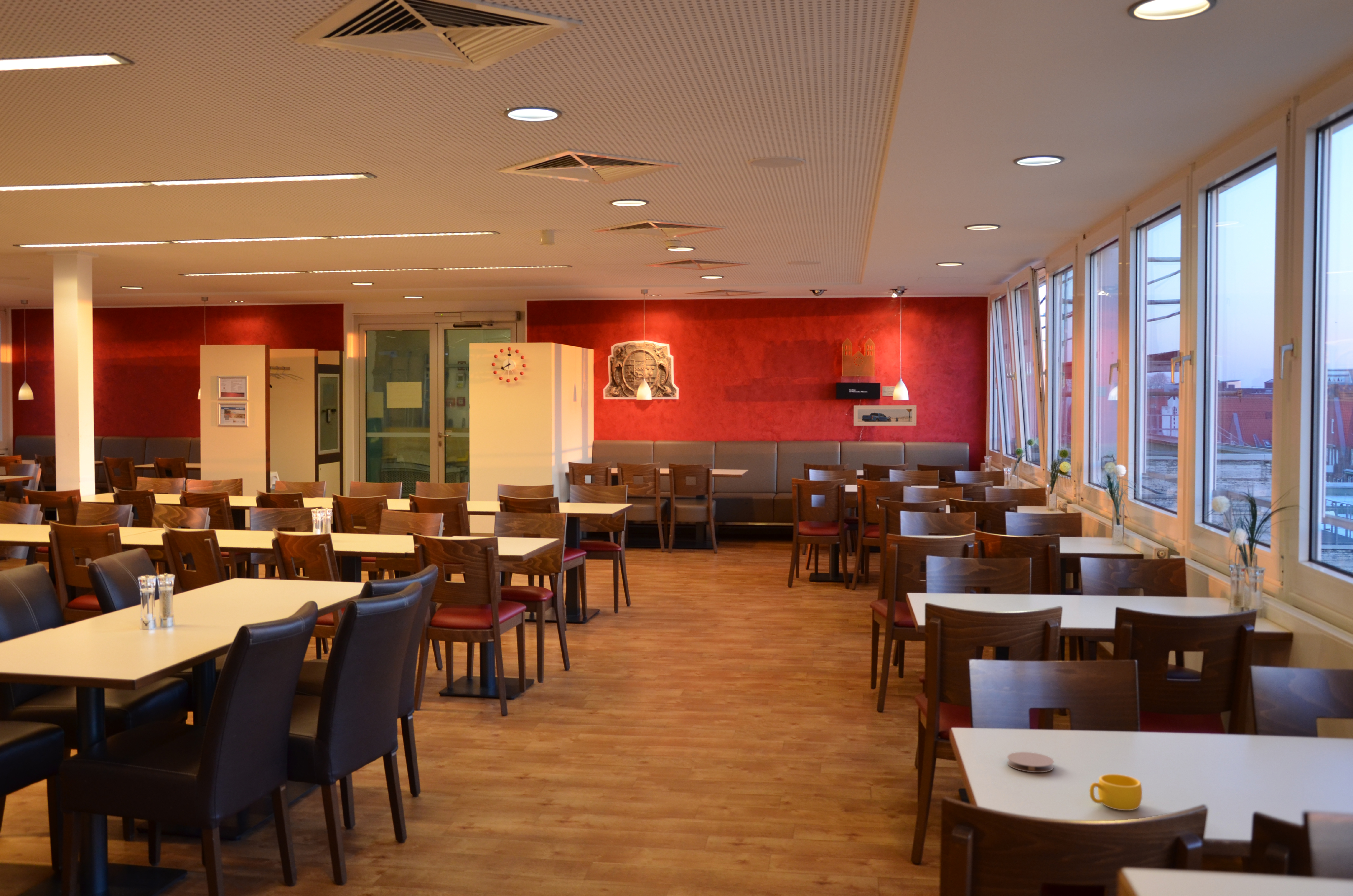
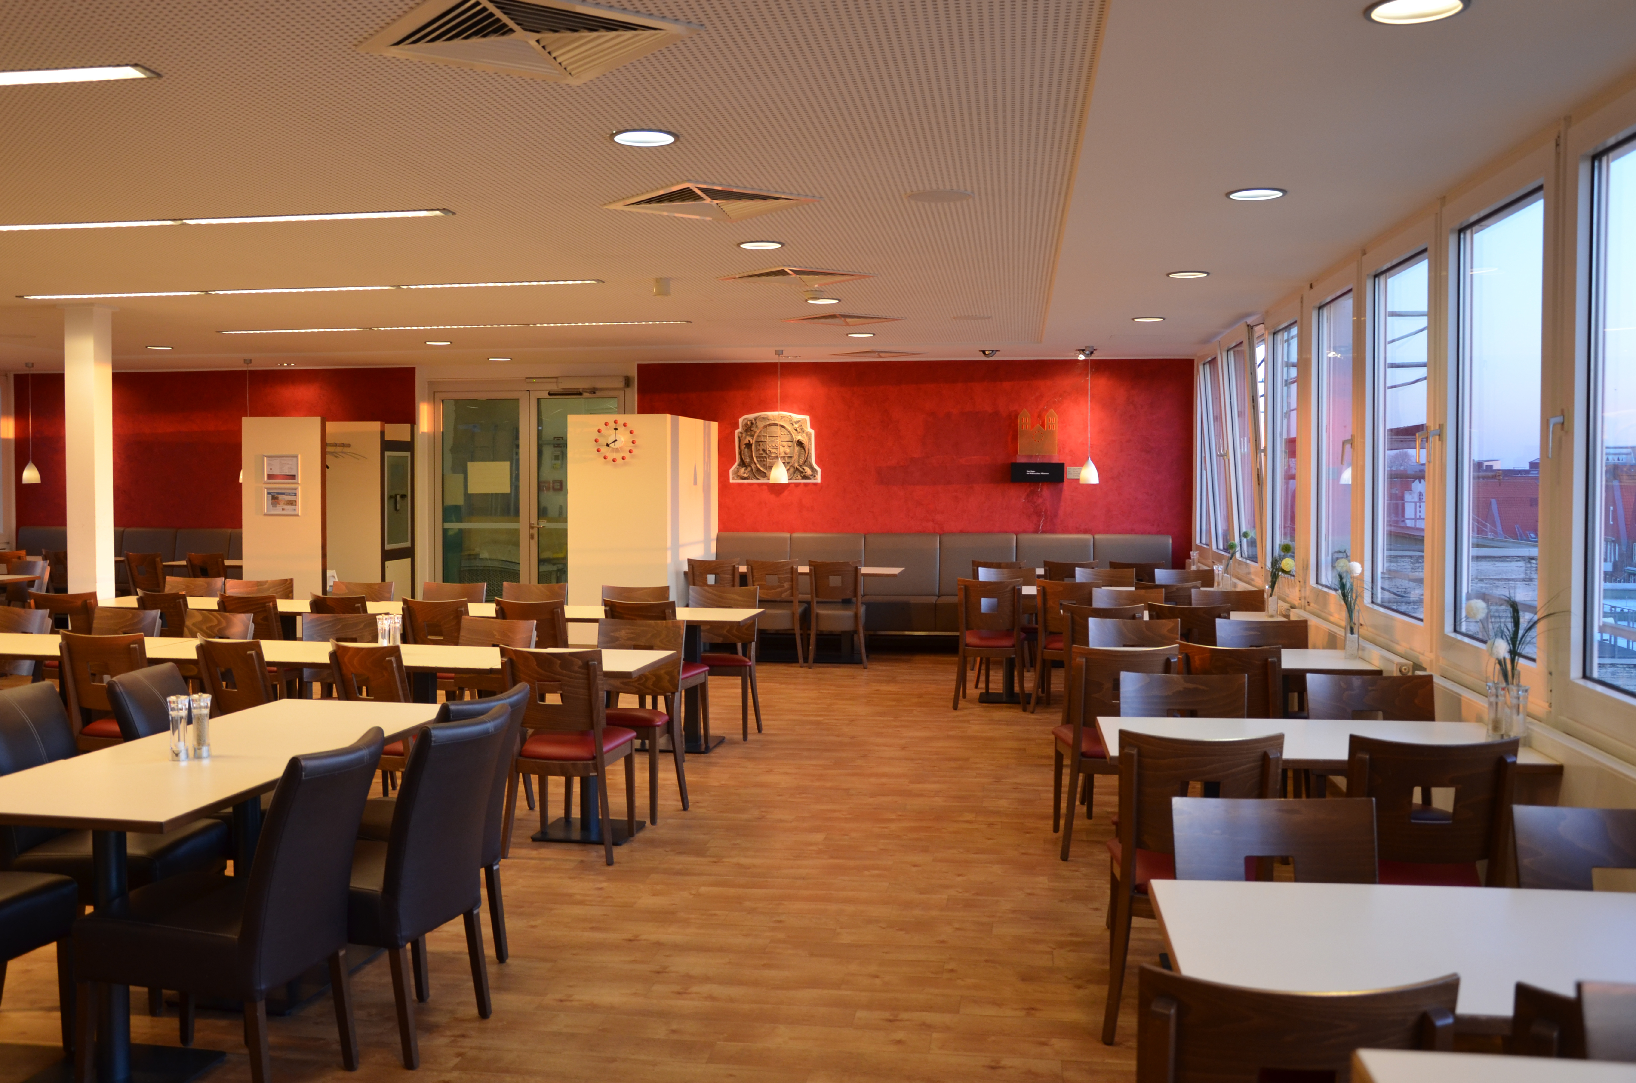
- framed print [853,405,917,426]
- coaster [1007,752,1054,773]
- cup [1089,774,1143,811]
